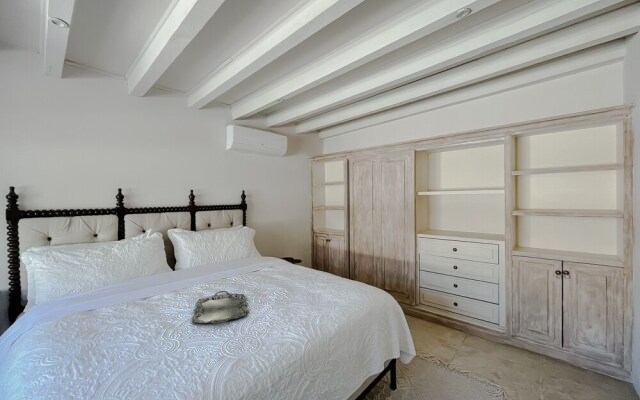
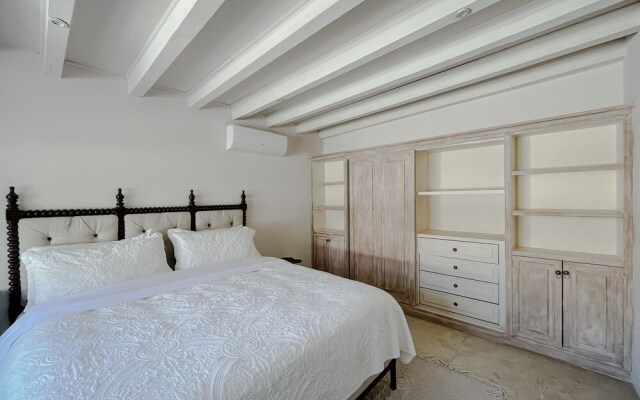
- serving tray [191,290,250,324]
